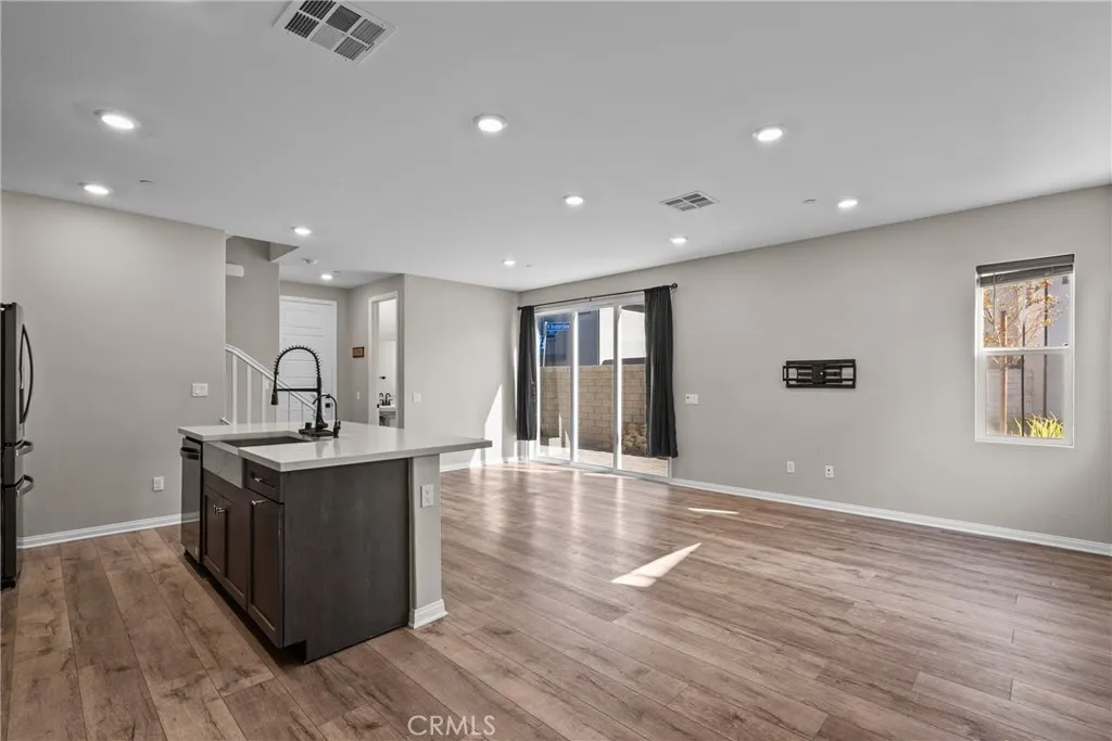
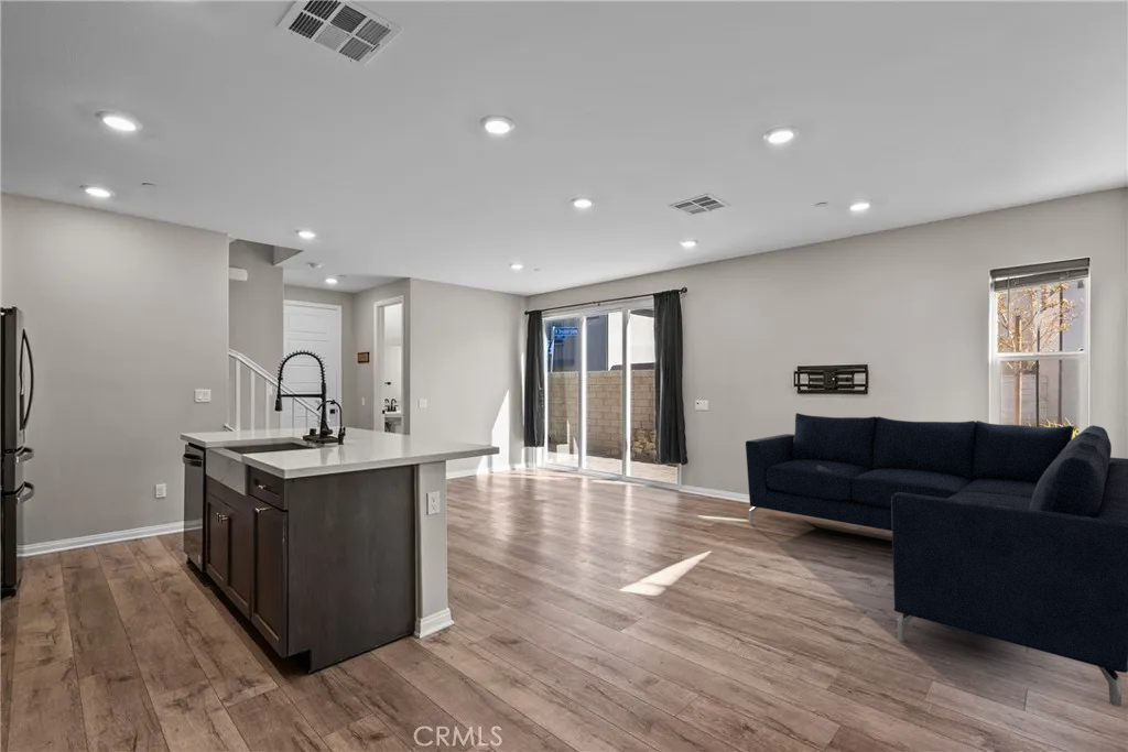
+ sofa [745,412,1128,708]
